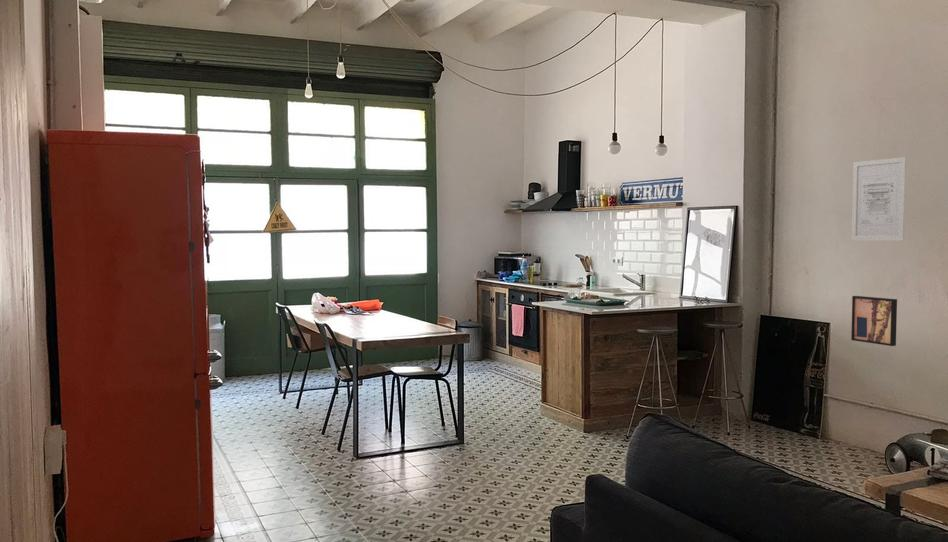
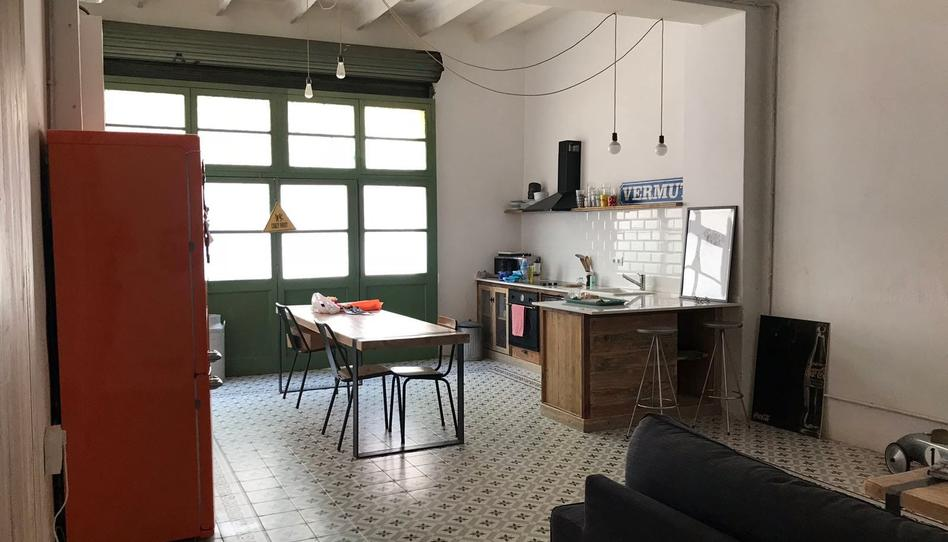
- wall art [850,295,898,347]
- wall art [851,156,907,242]
